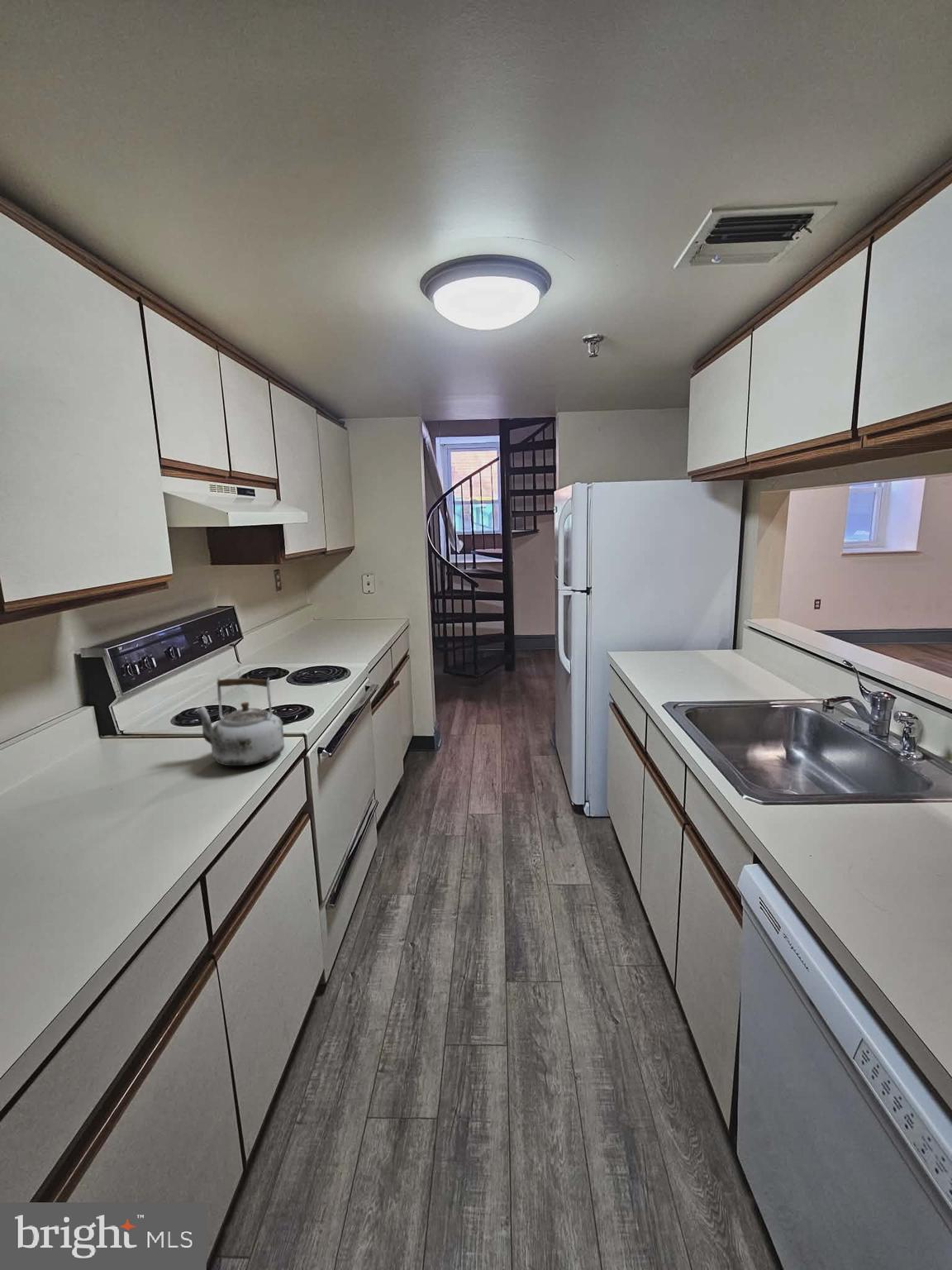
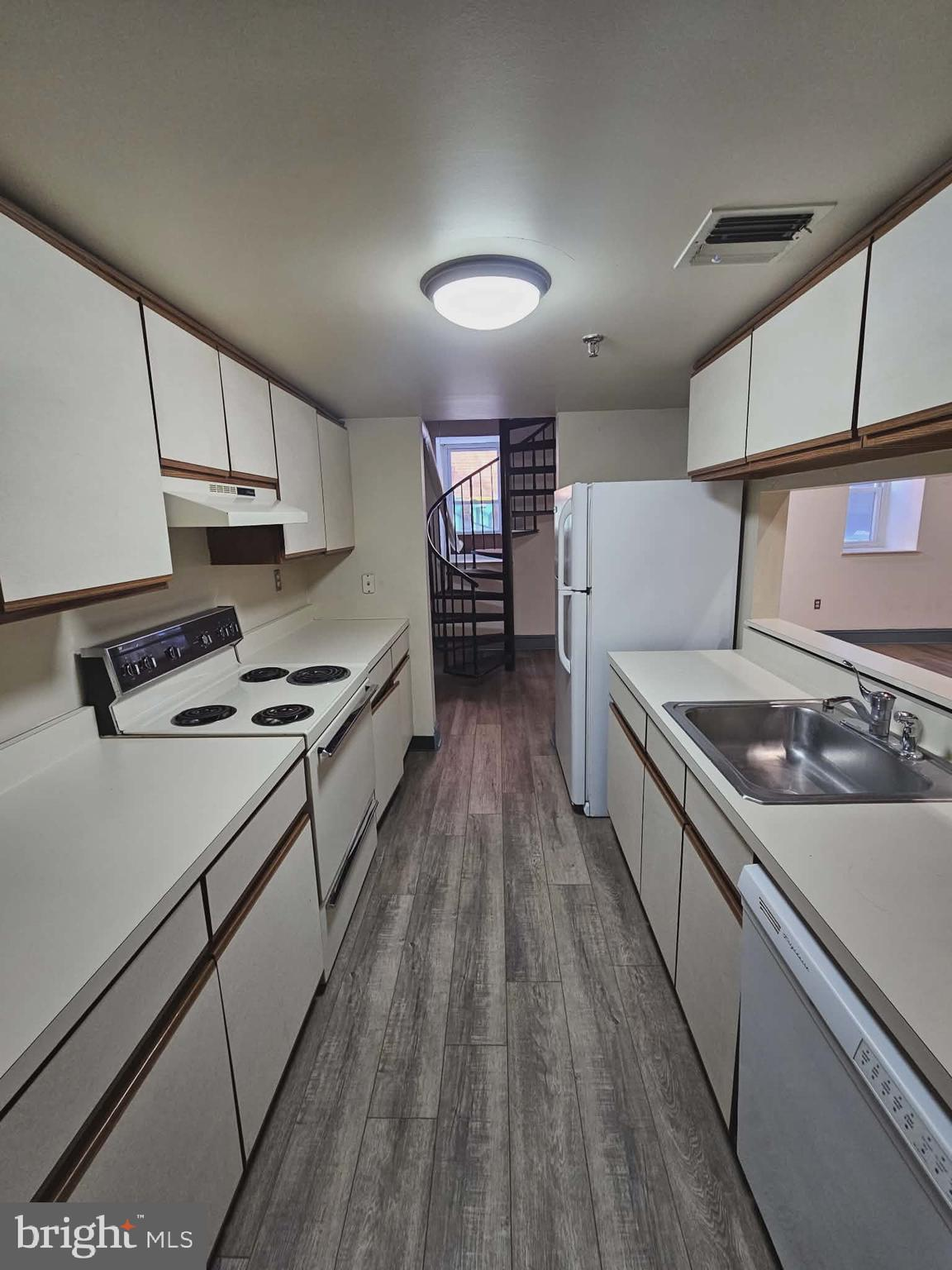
- kettle [194,676,285,766]
